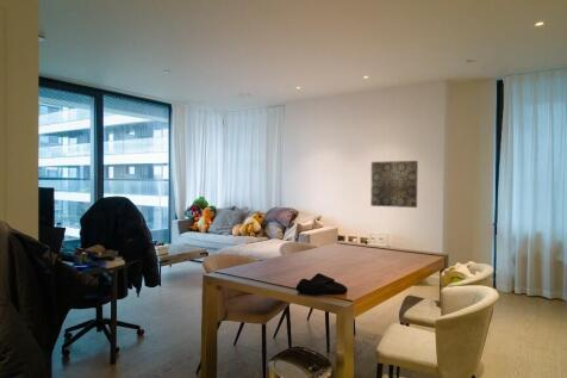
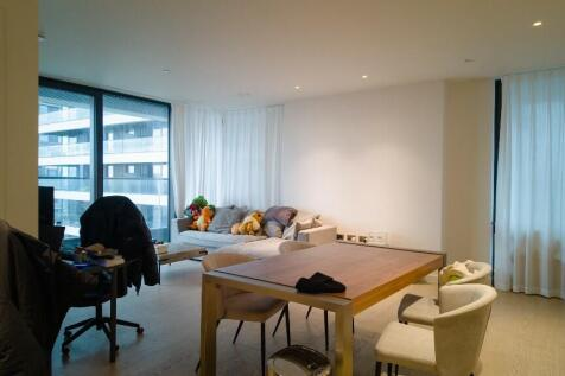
- wall art [369,160,419,209]
